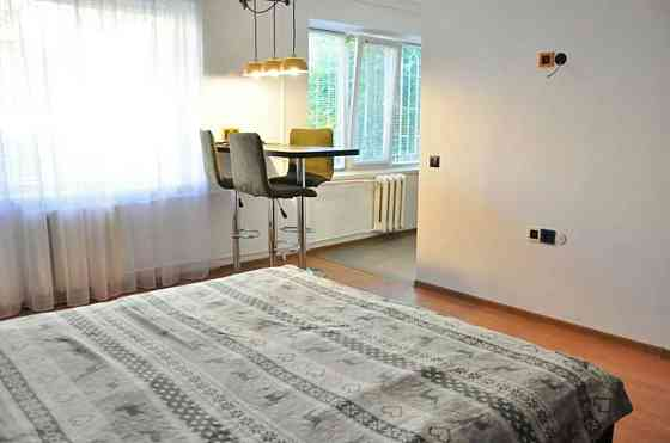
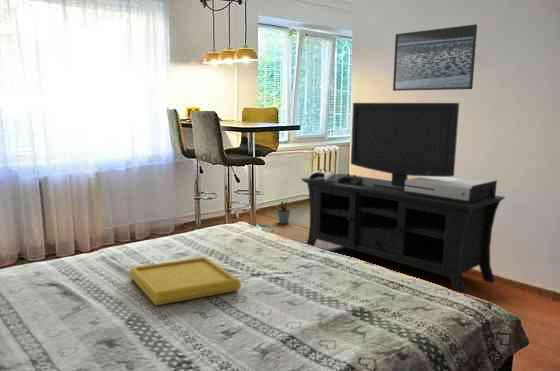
+ media console [300,102,506,295]
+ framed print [392,24,478,92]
+ serving tray [128,256,243,306]
+ potted plant [275,200,293,225]
